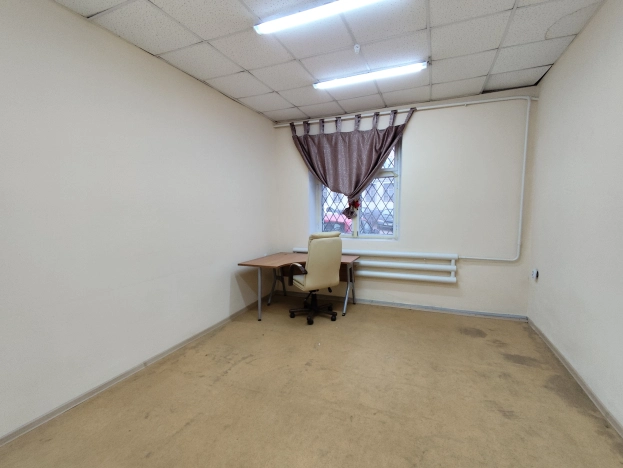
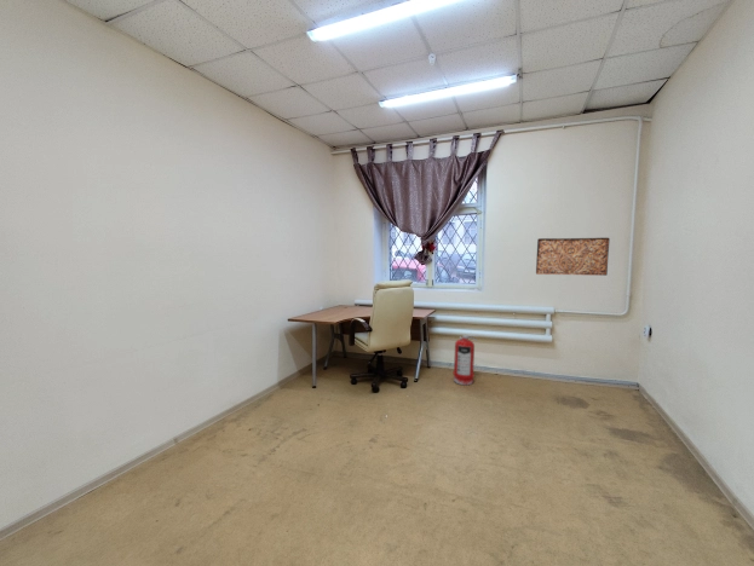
+ fire extinguisher [453,334,480,386]
+ relief panel [535,237,611,277]
